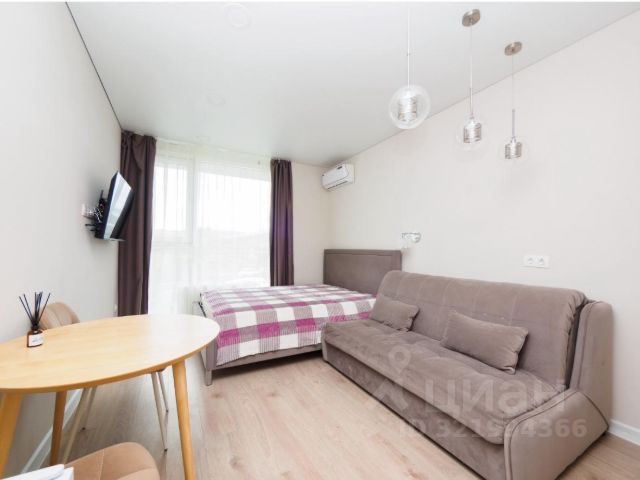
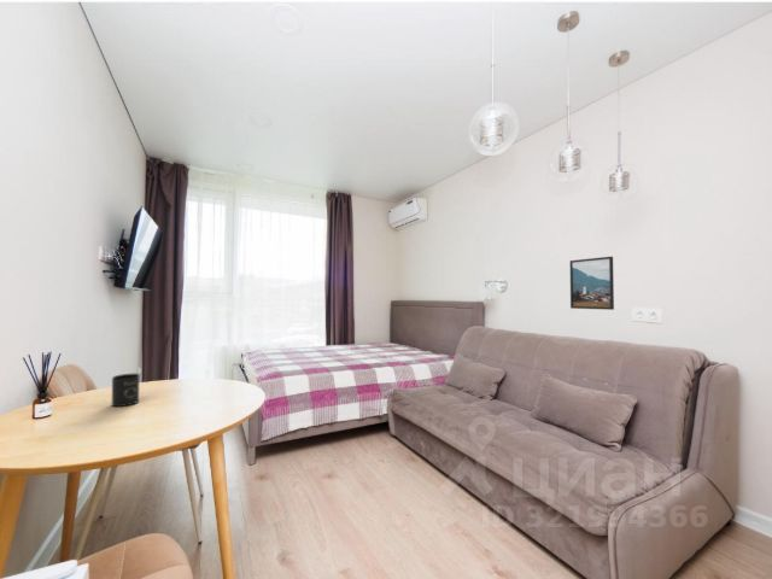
+ mug [111,373,141,408]
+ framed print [568,256,615,311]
